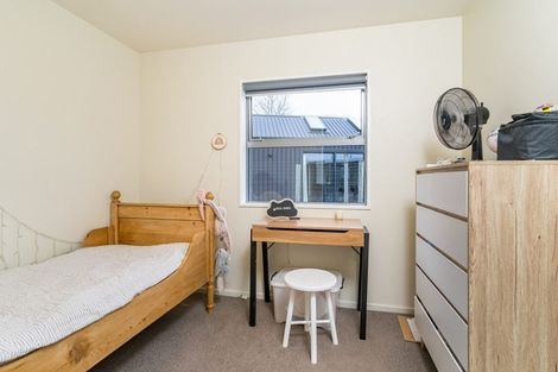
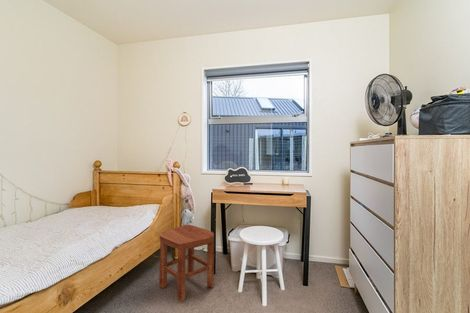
+ stool [158,224,215,303]
